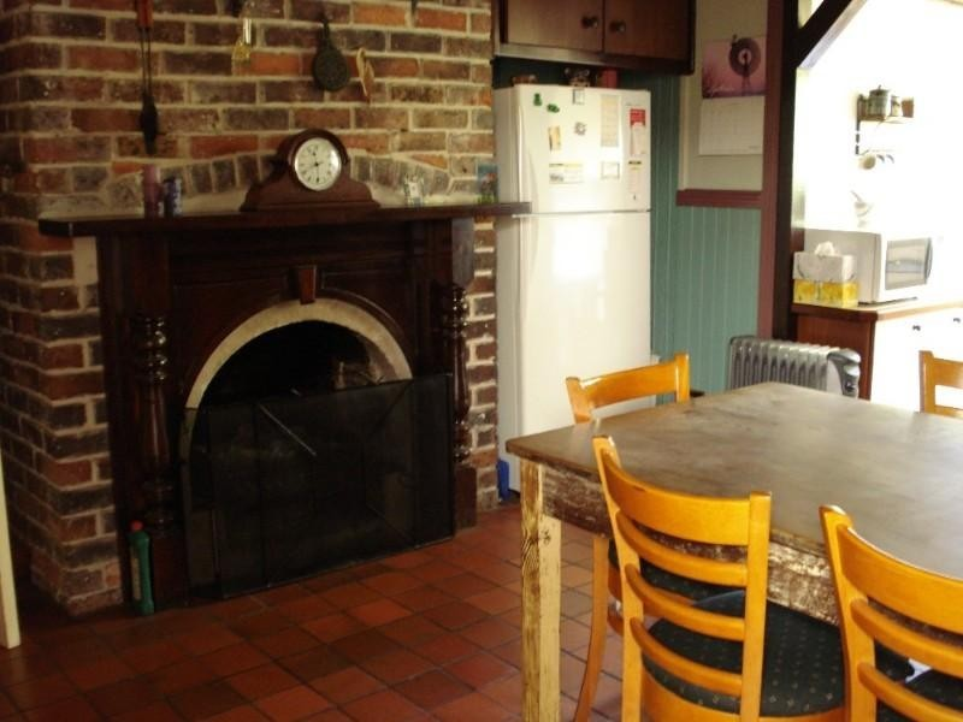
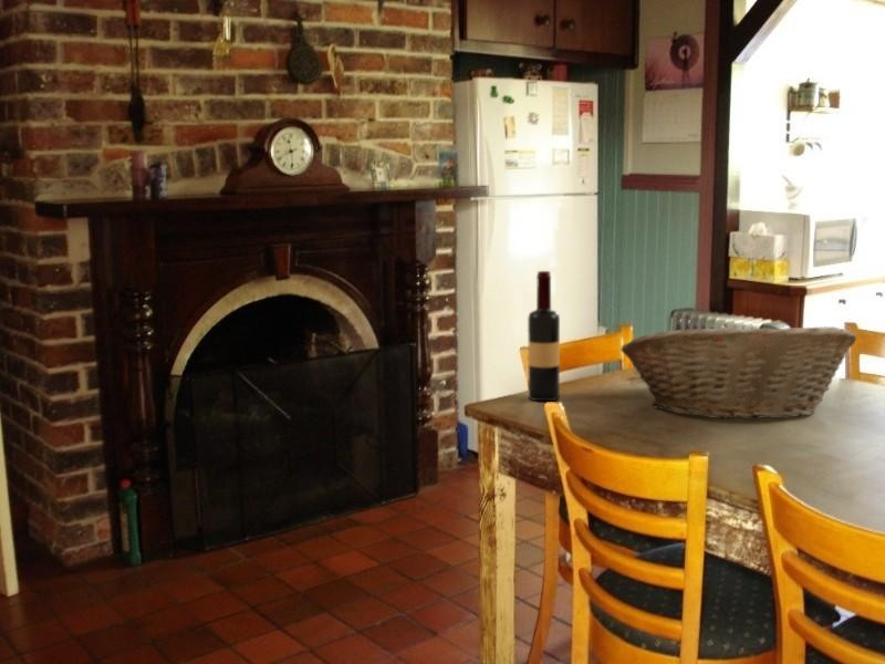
+ wine bottle [527,270,561,402]
+ fruit basket [620,322,857,421]
